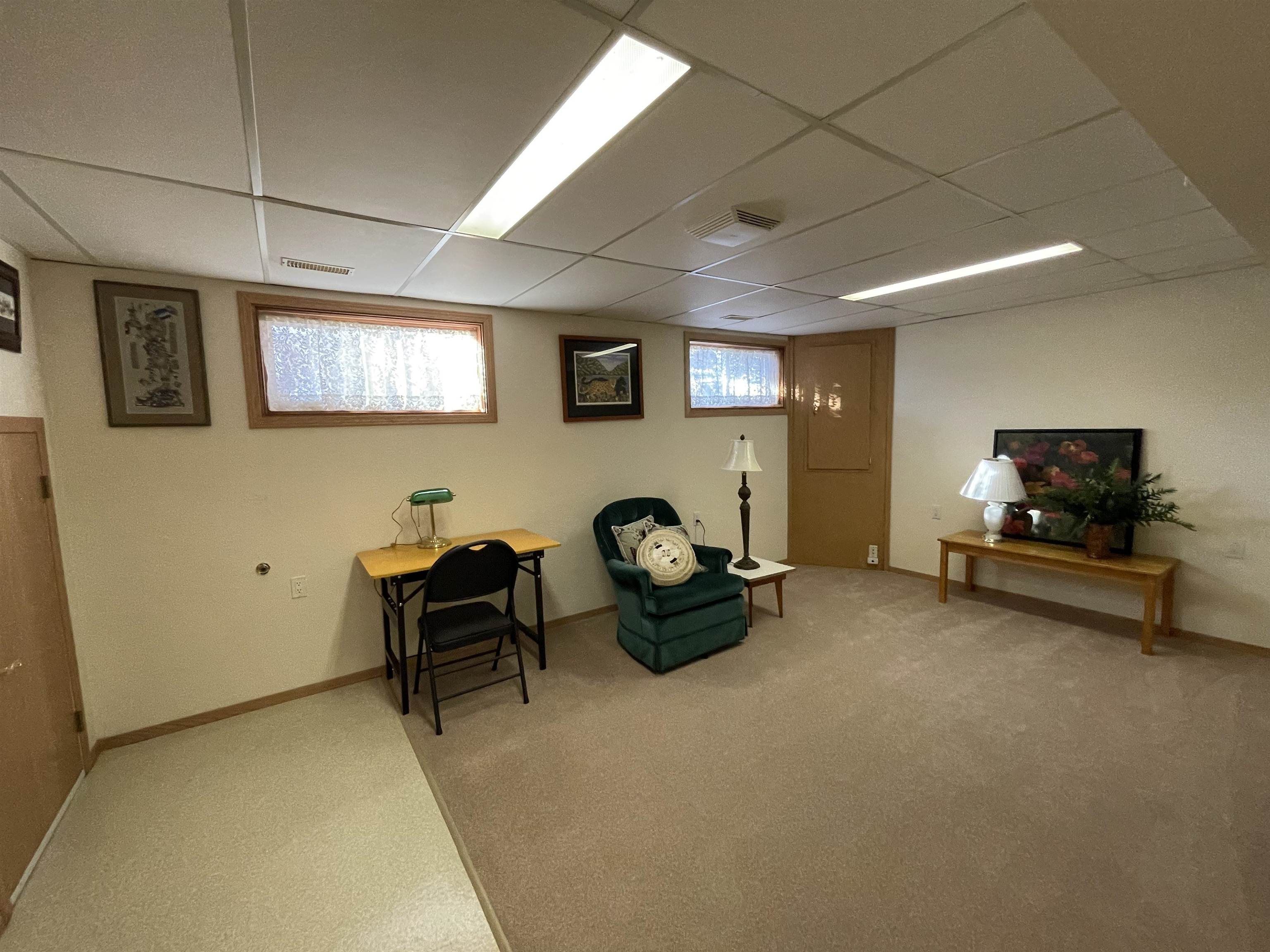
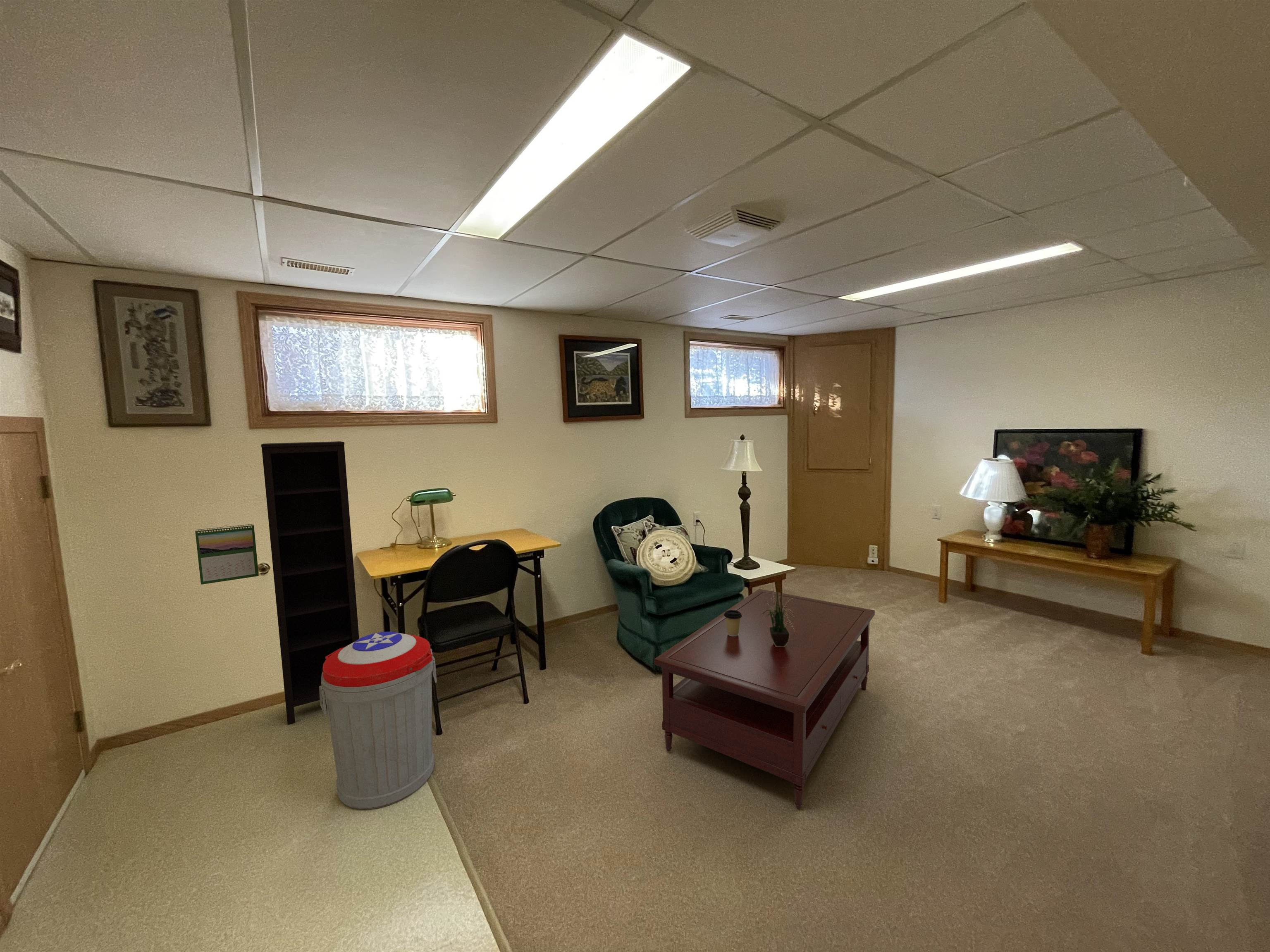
+ potted plant [760,575,795,647]
+ coffee cup [724,610,742,636]
+ calendar [195,524,259,585]
+ trash can [319,631,437,810]
+ bookcase [261,441,360,725]
+ coffee table [654,588,875,809]
